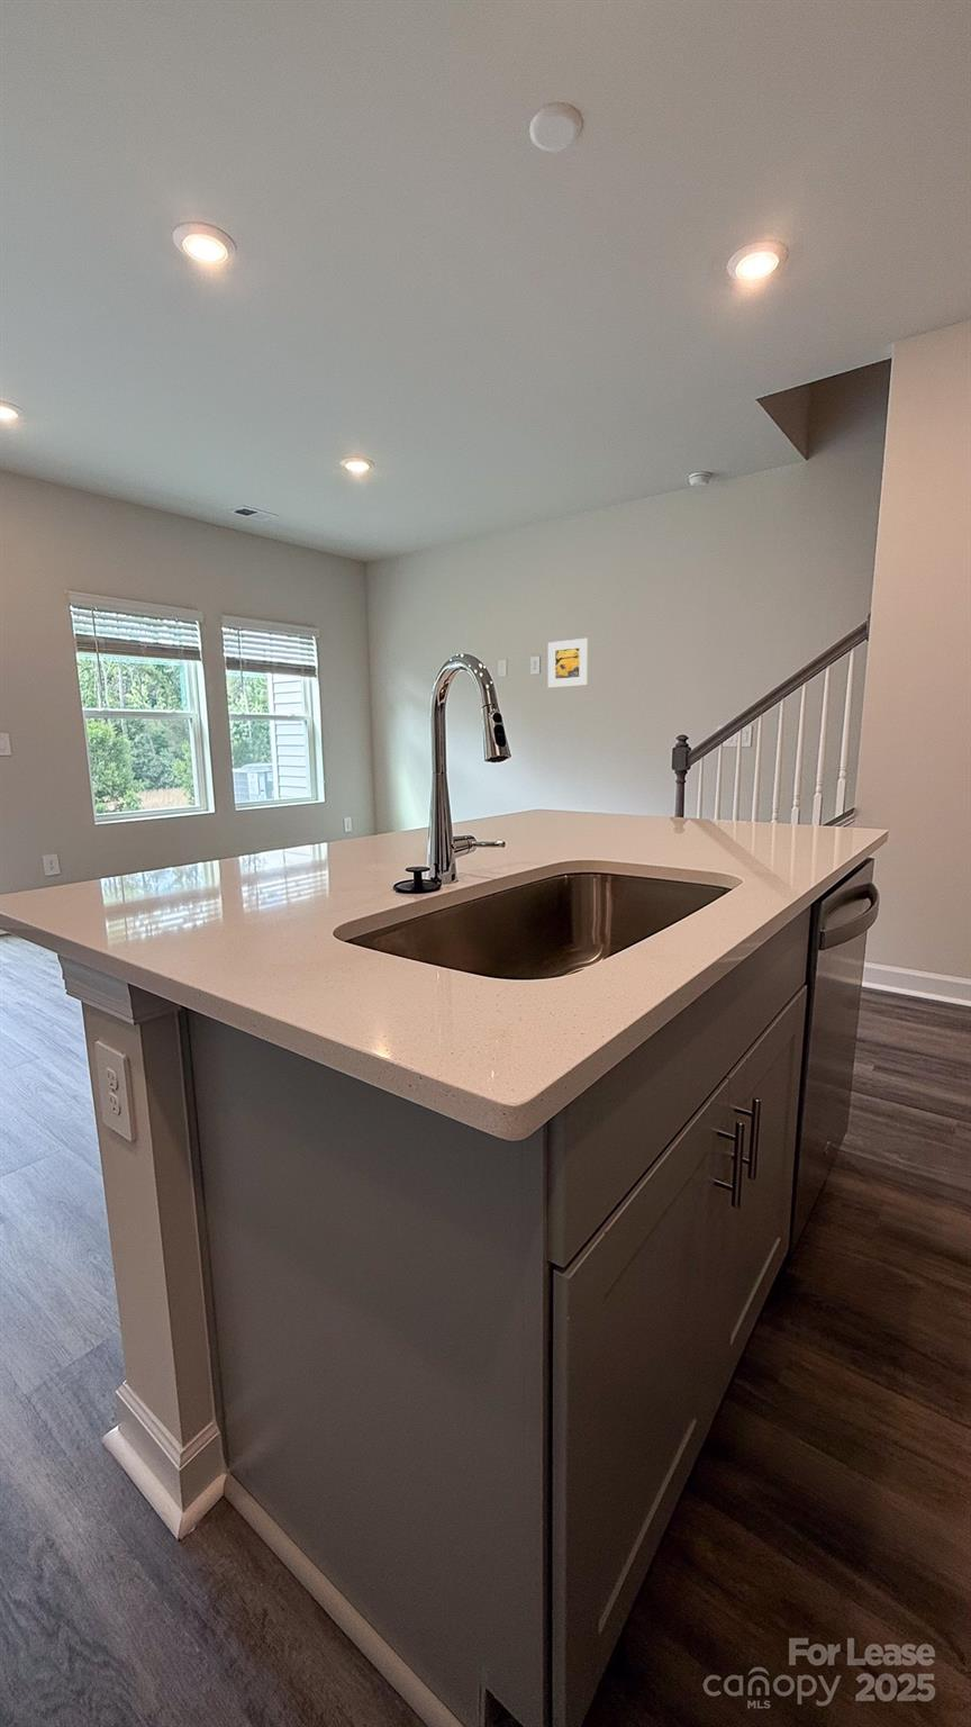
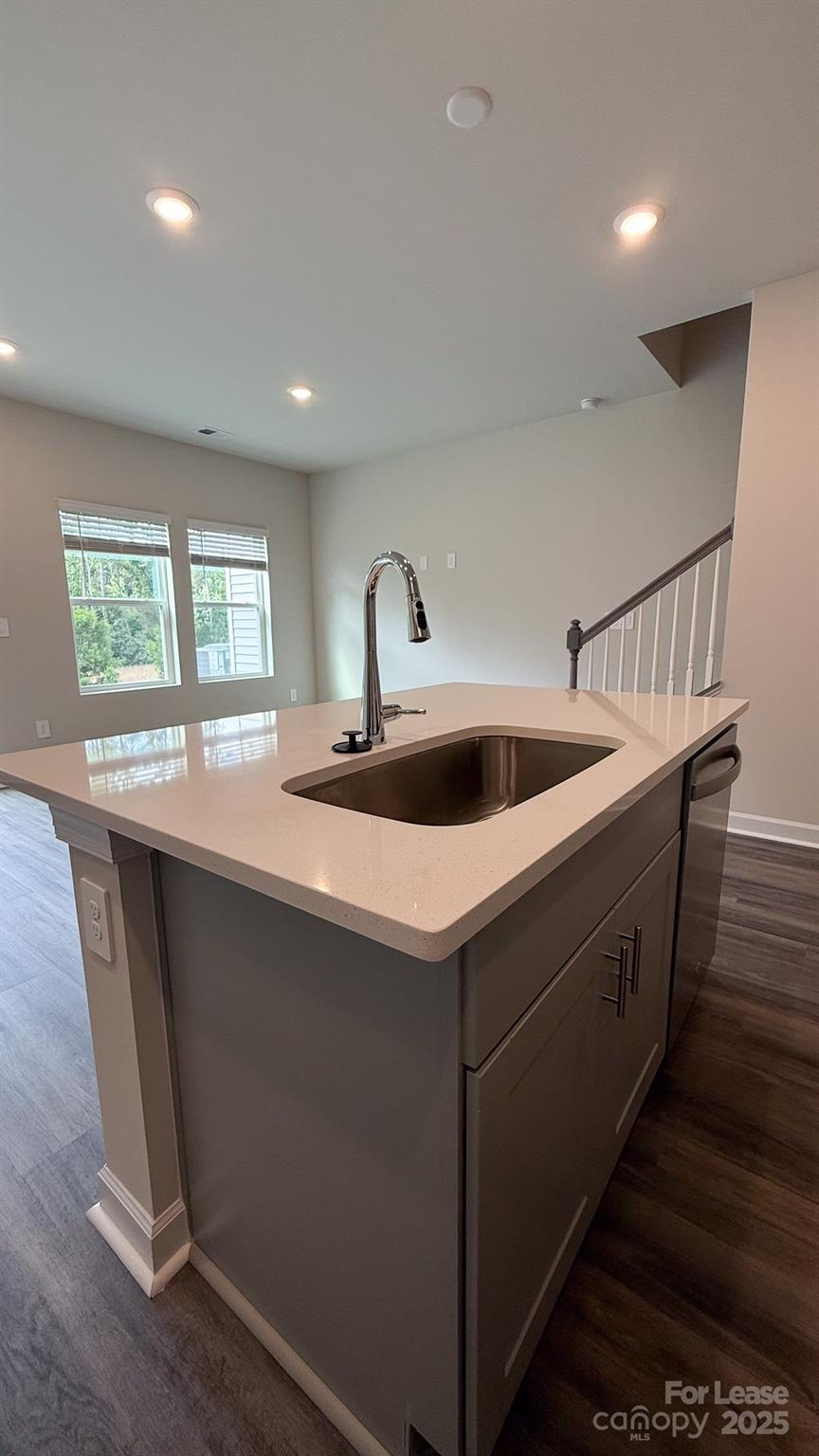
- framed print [548,637,589,689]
